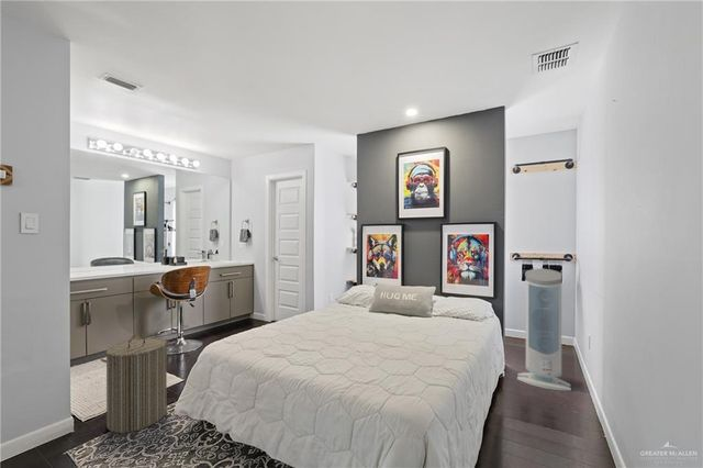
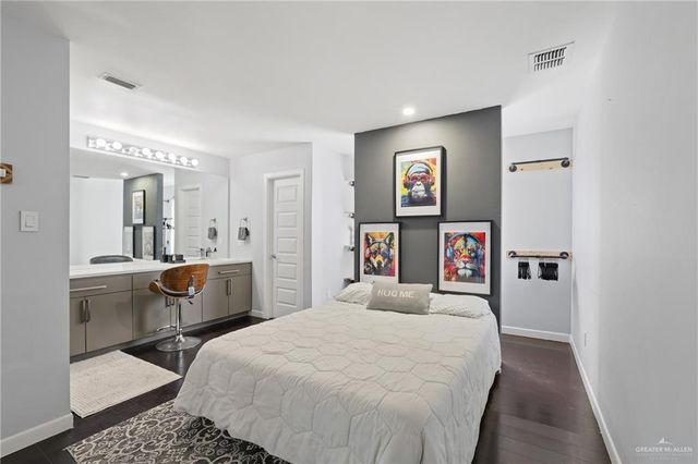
- laundry hamper [100,333,170,434]
- air purifier [516,268,572,392]
